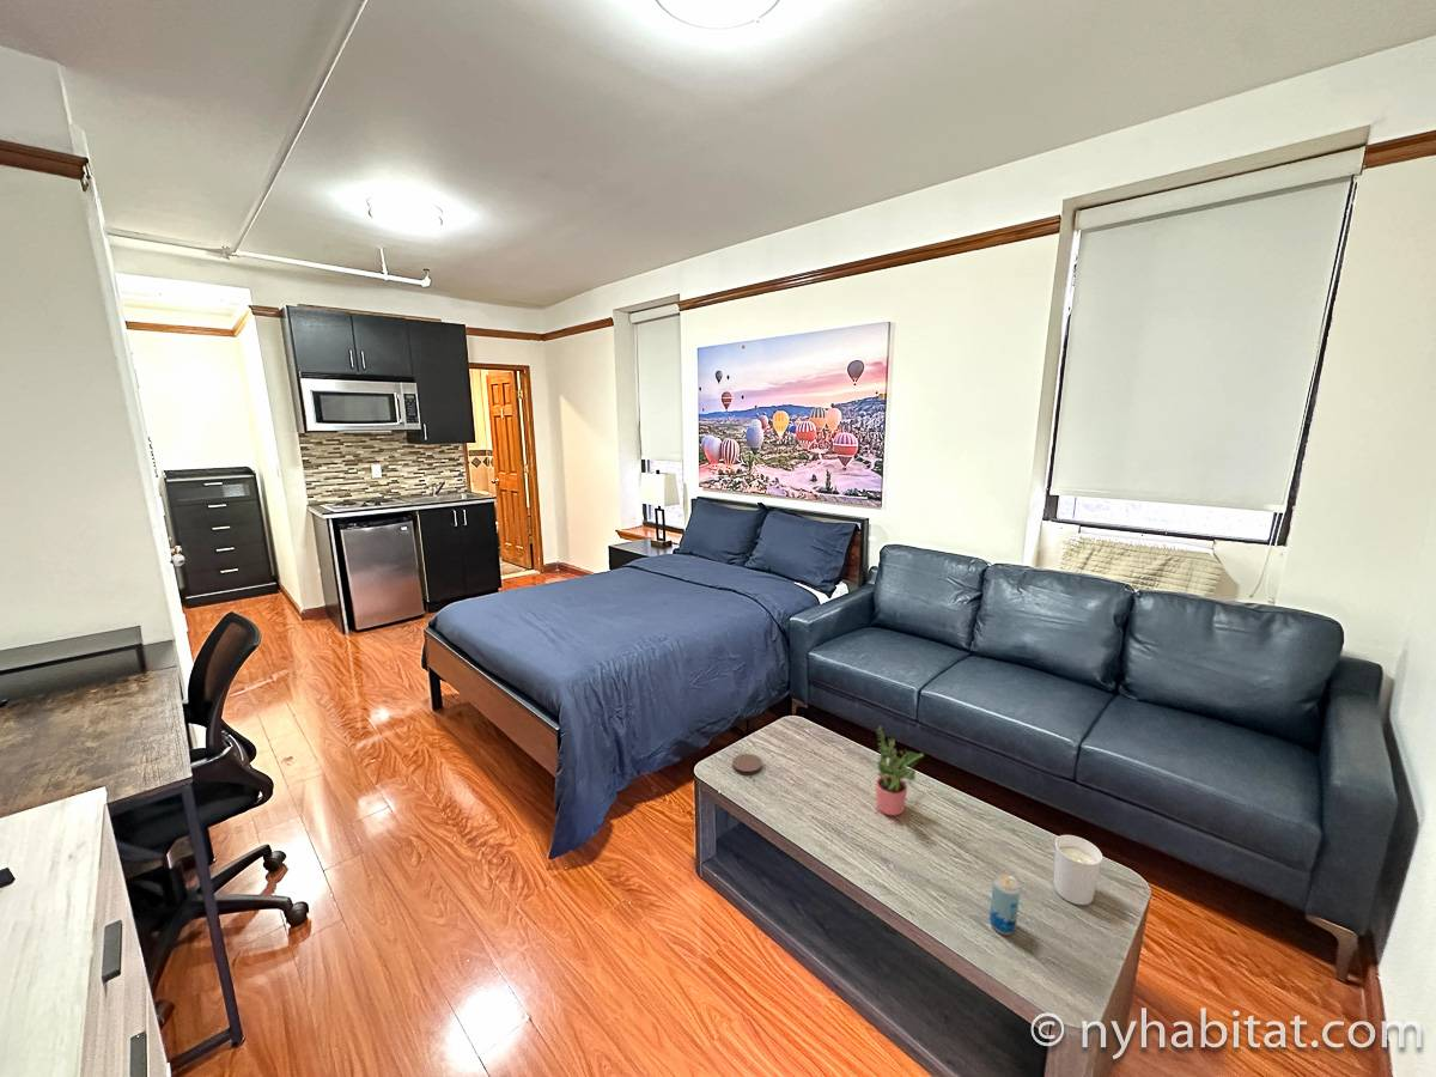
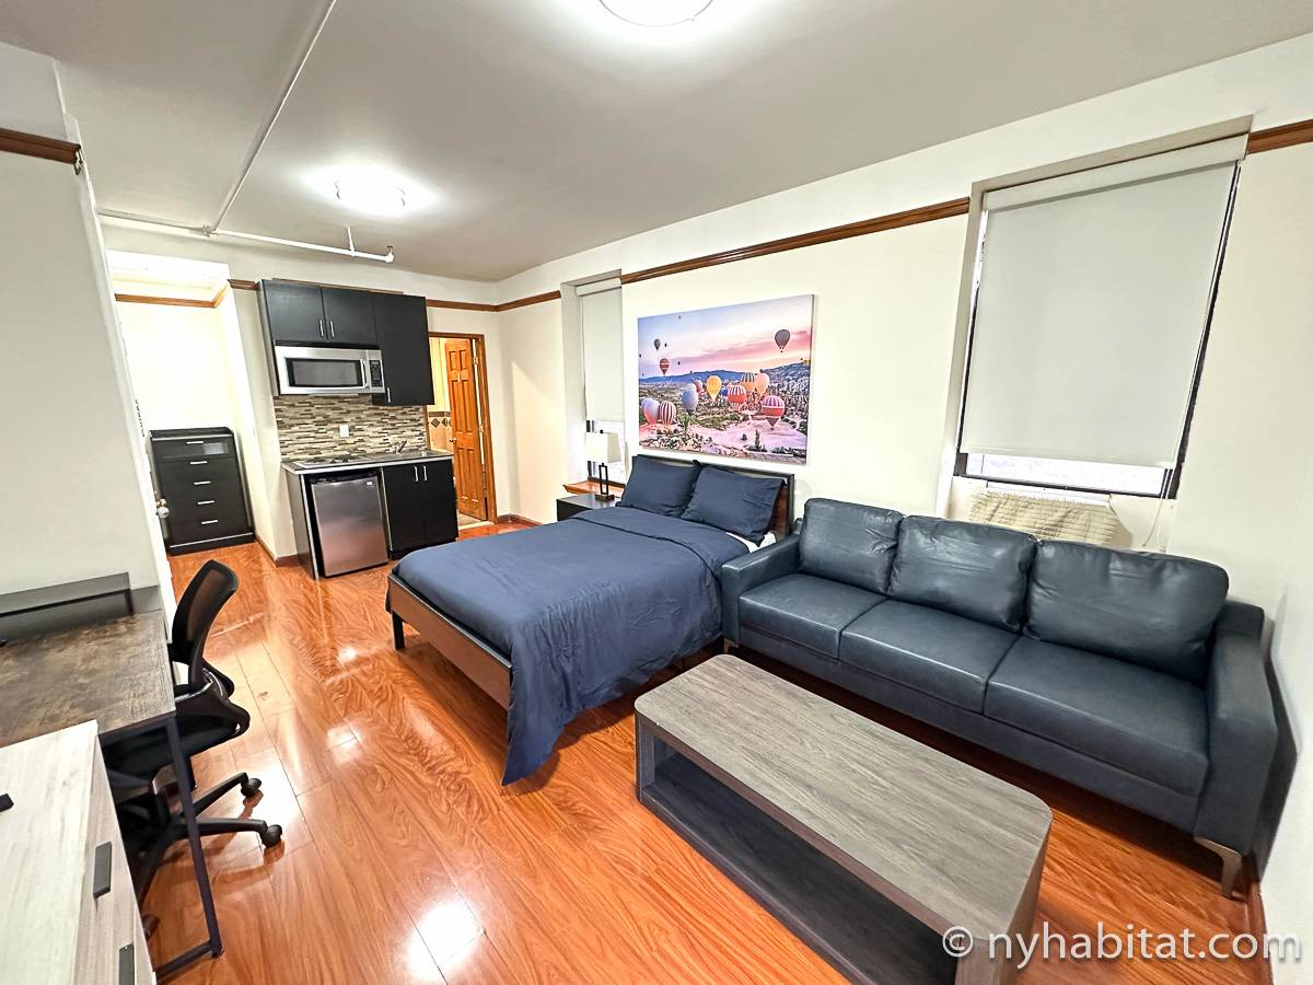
- coaster [731,753,763,777]
- potted plant [875,724,925,817]
- candle holder [1052,834,1105,906]
- beverage can [988,872,1022,936]
